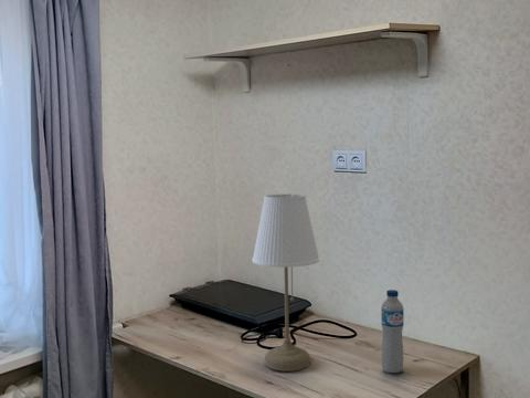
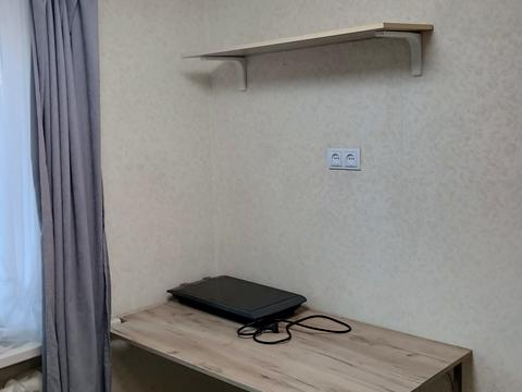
- desk lamp [252,193,320,373]
- water bottle [380,289,405,374]
